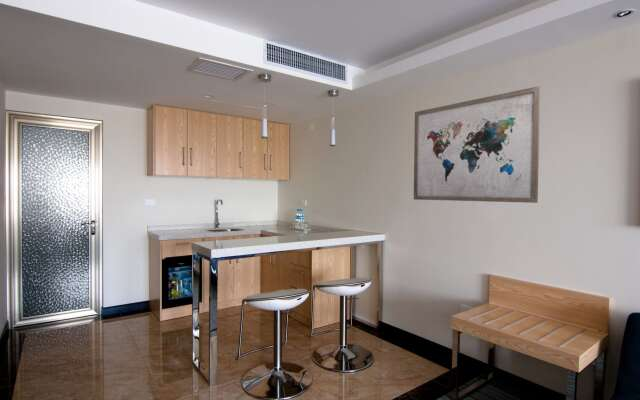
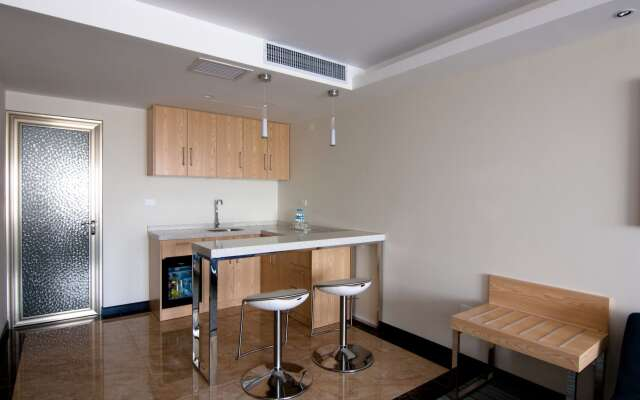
- wall art [413,85,541,204]
